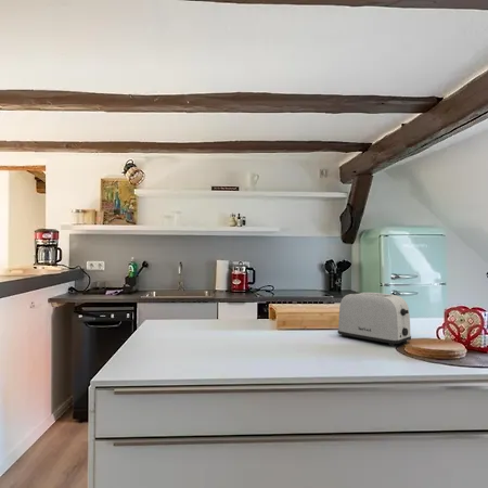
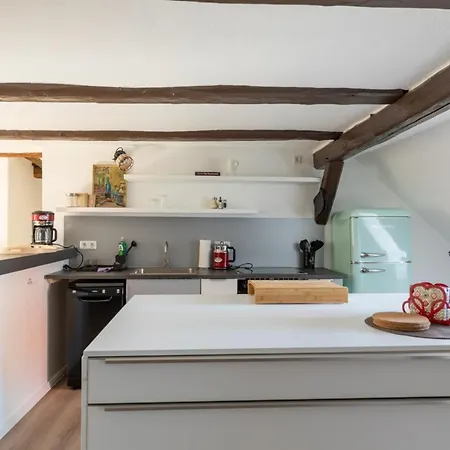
- toaster [337,292,412,347]
